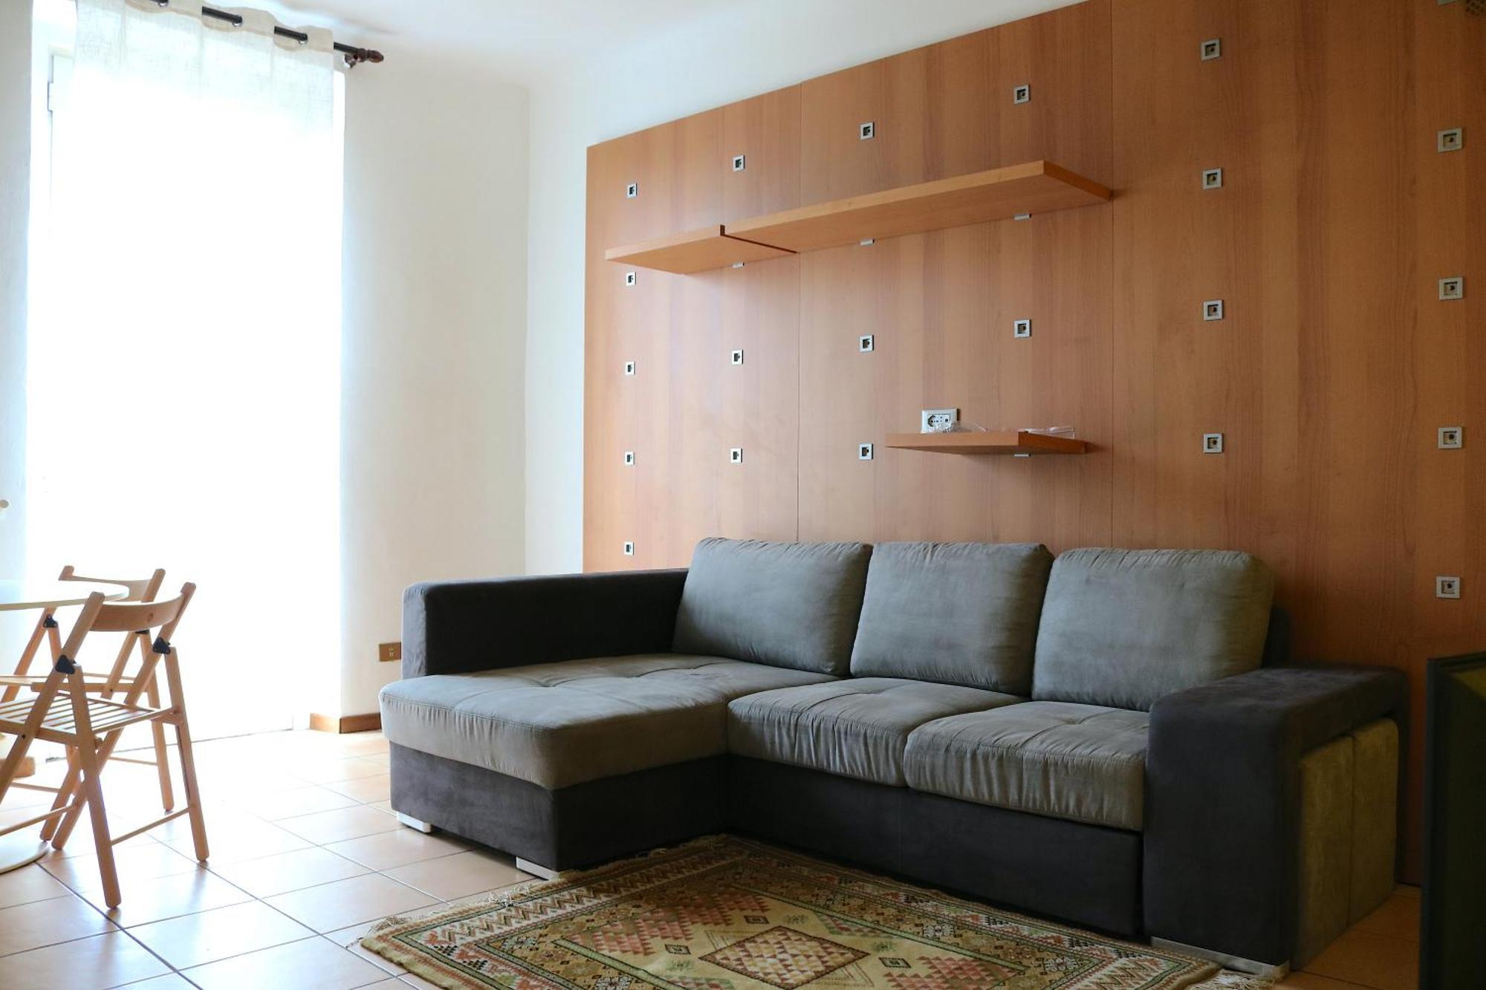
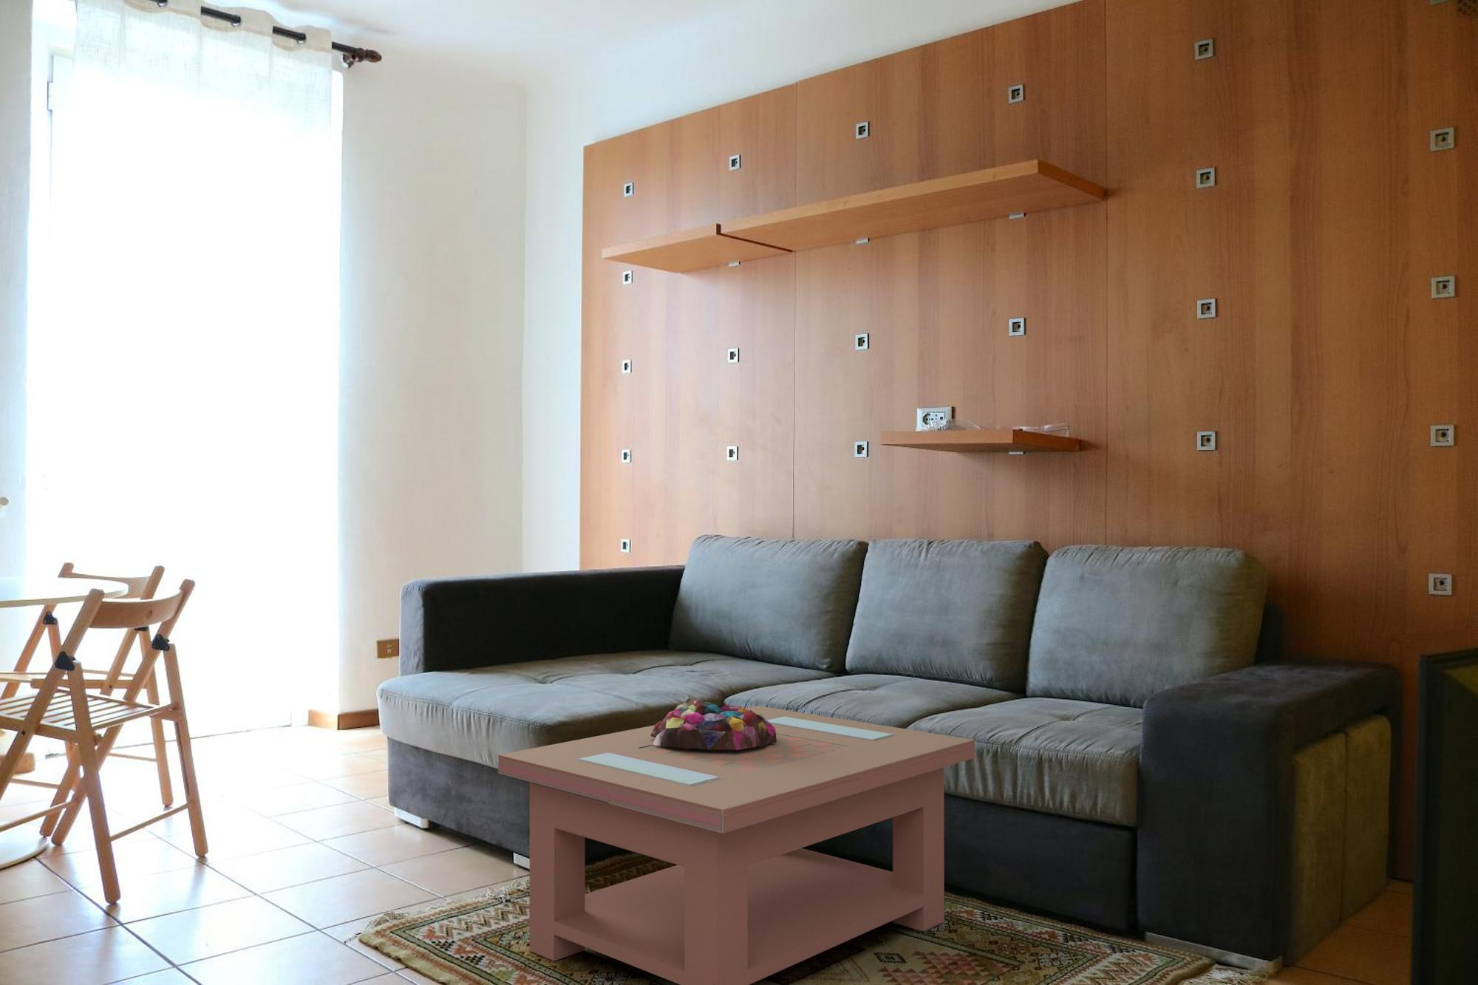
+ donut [651,698,777,750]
+ coffee table [498,705,976,985]
